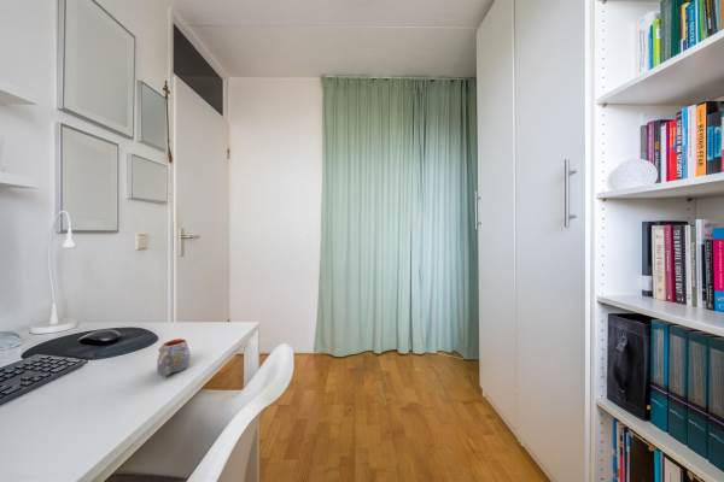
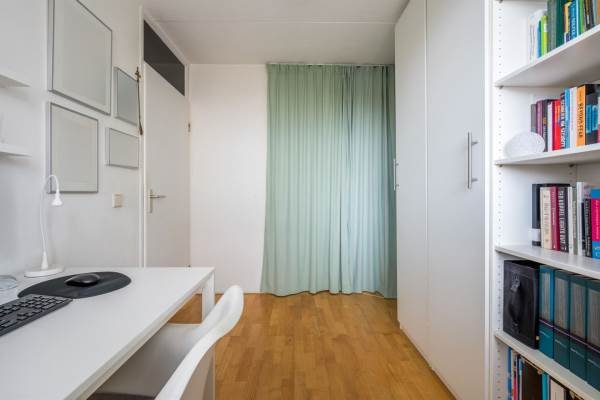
- mug [156,337,192,378]
